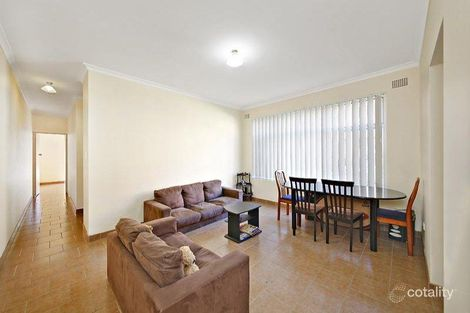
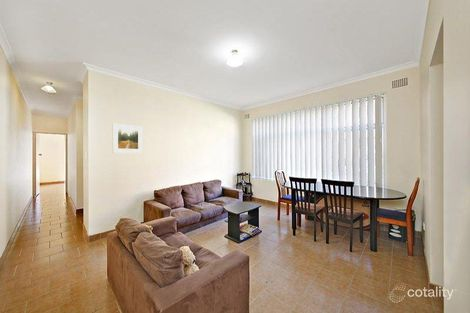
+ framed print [112,123,144,154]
